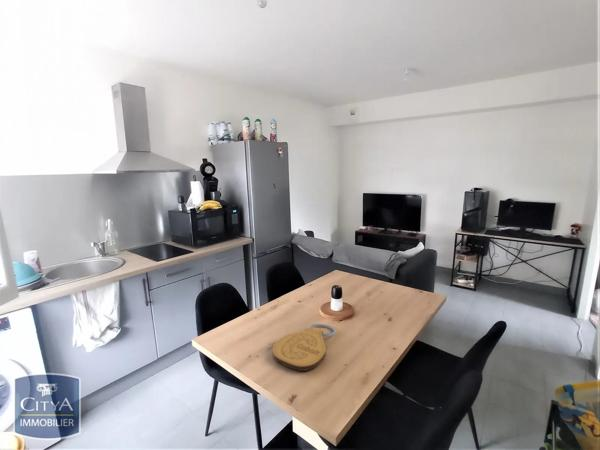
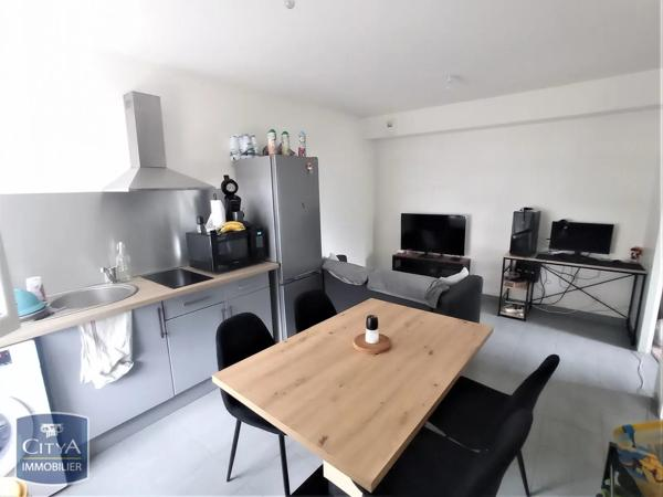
- key chain [271,323,337,372]
